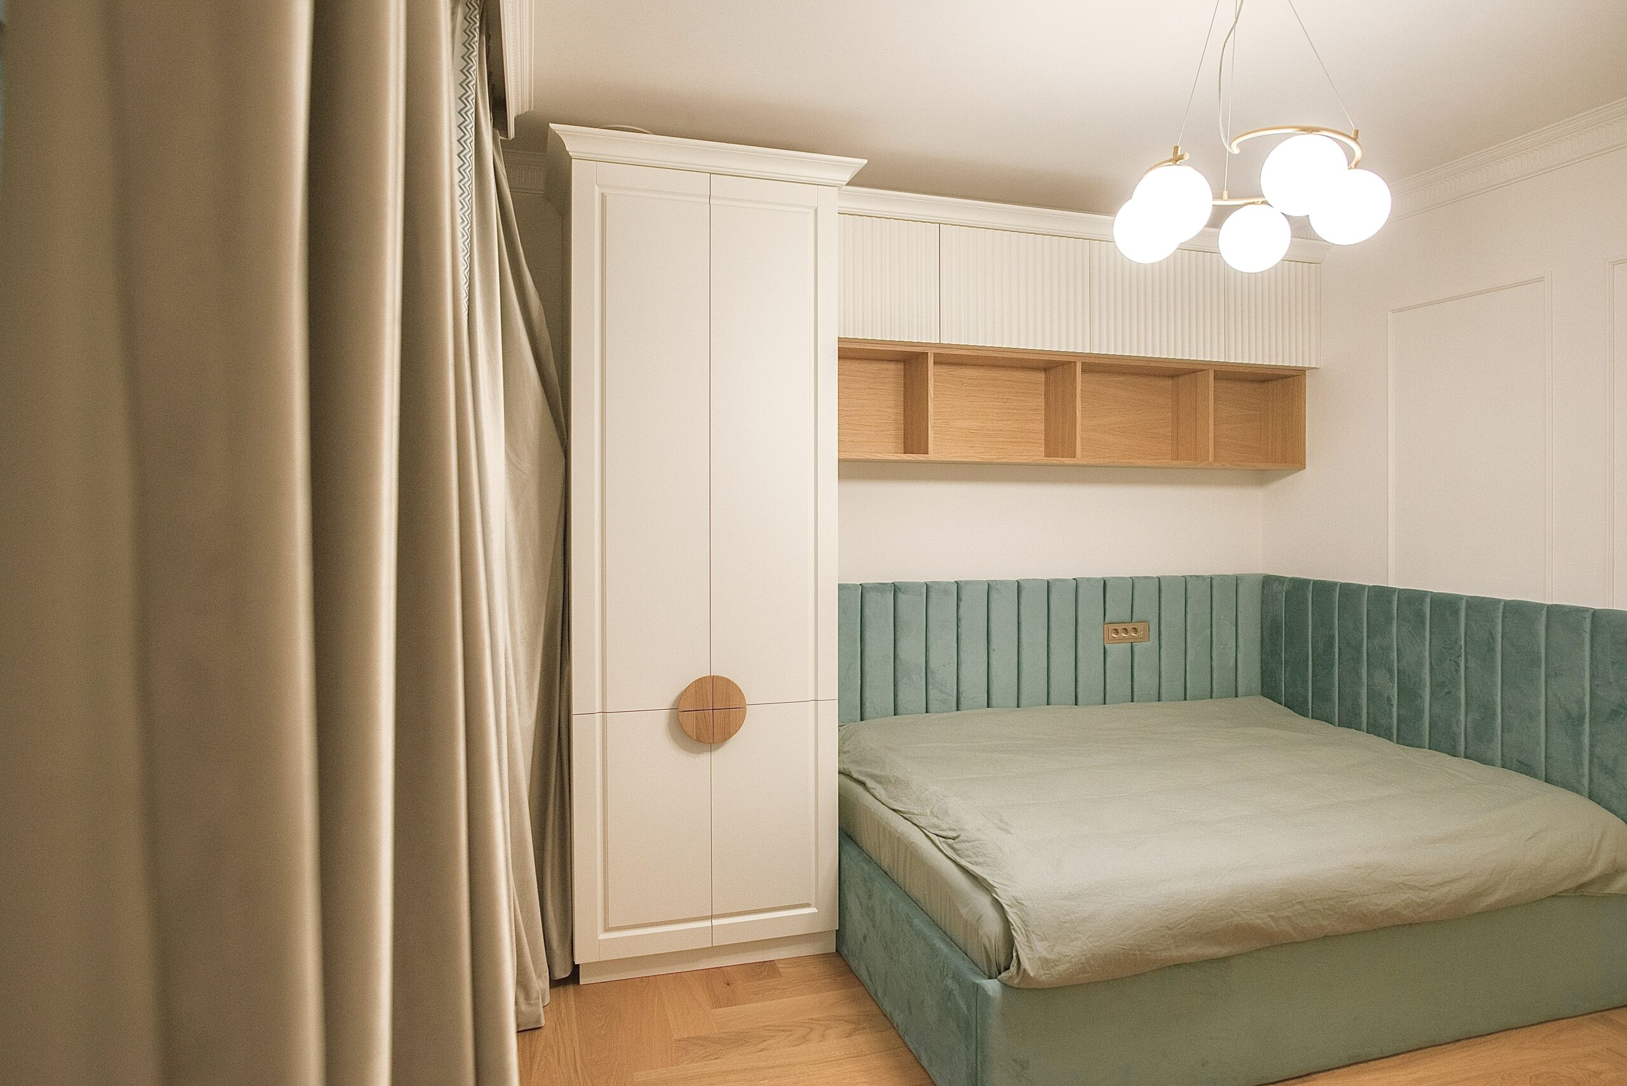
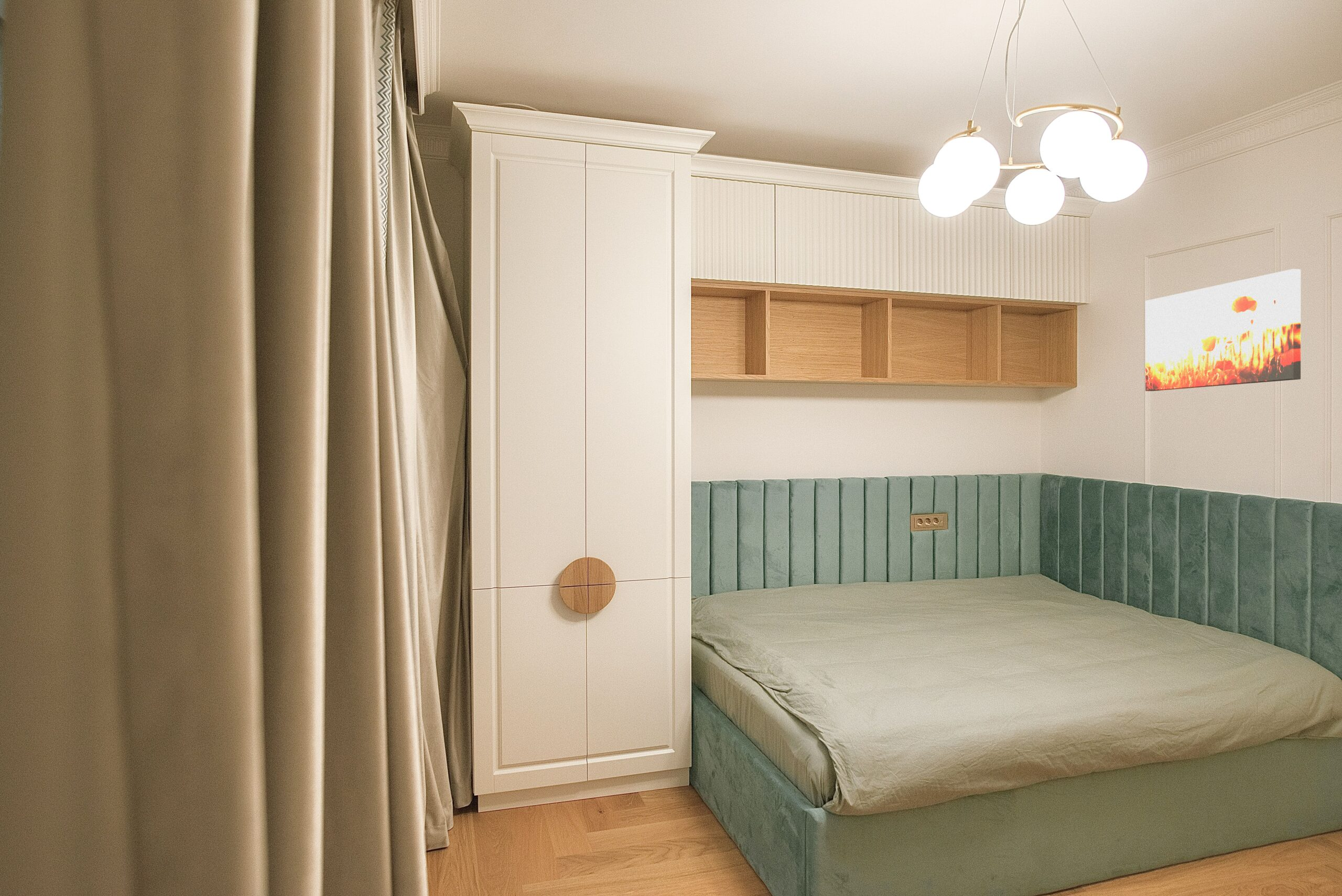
+ wall art [1145,268,1301,392]
